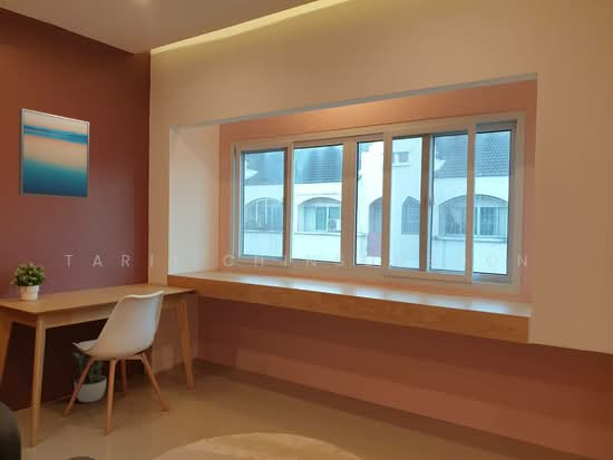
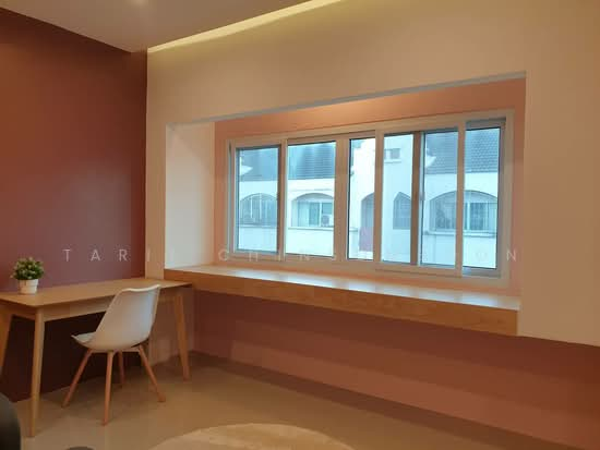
- potted plant [71,350,107,403]
- wall art [18,108,90,199]
